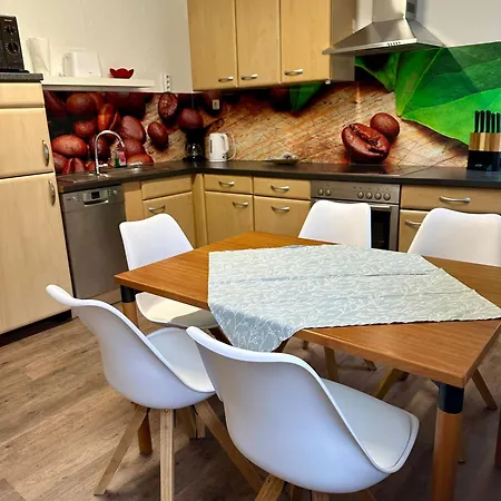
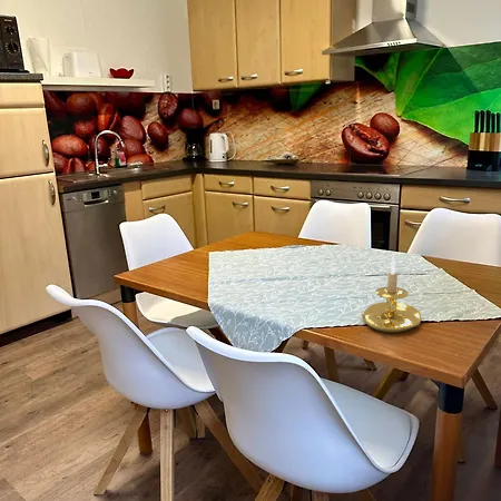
+ candle holder [361,255,422,334]
